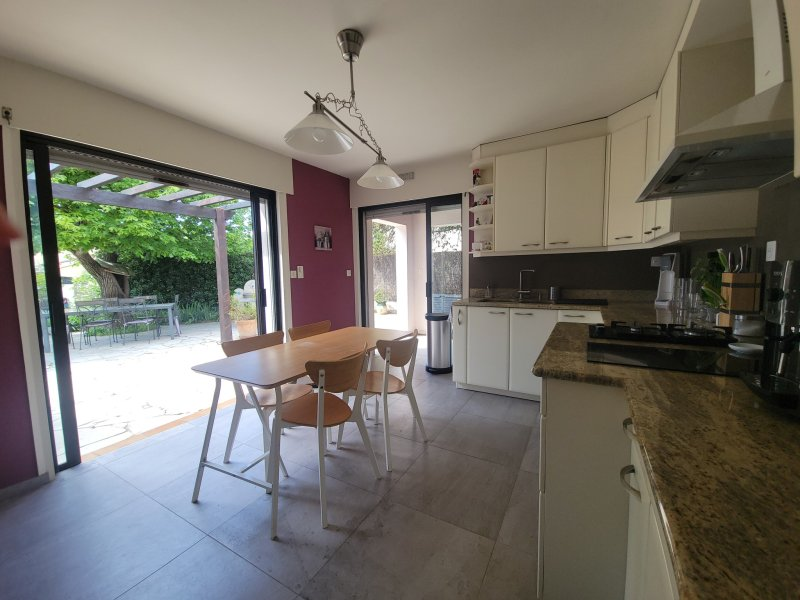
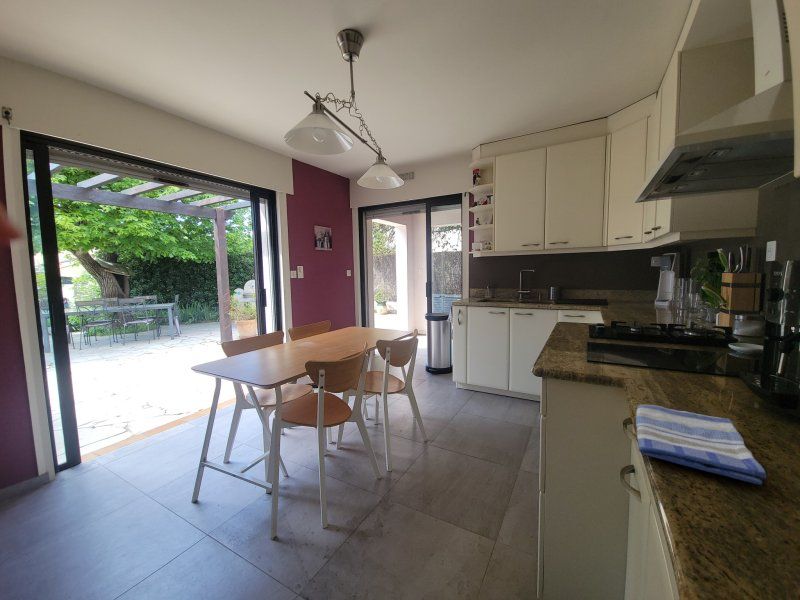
+ dish towel [635,404,767,486]
